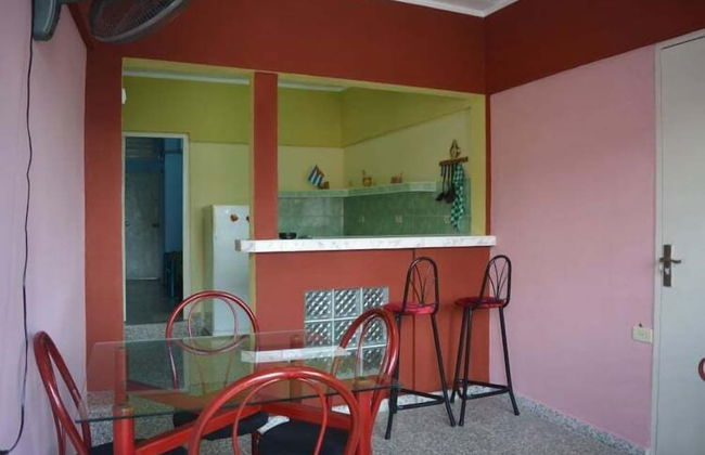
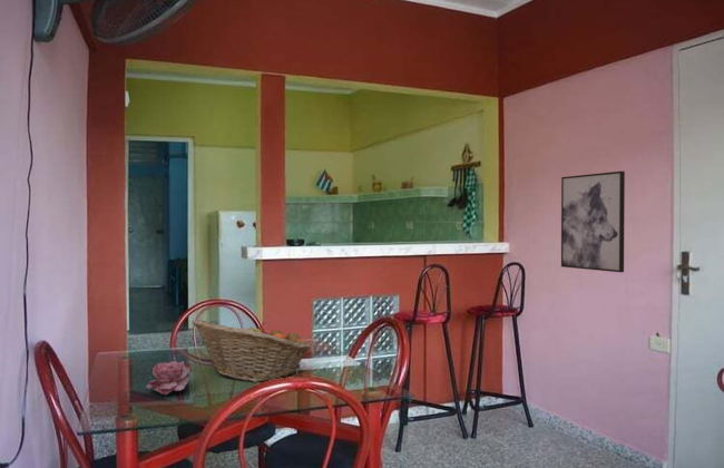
+ wall art [560,170,626,273]
+ flower [145,360,193,396]
+ fruit basket [192,319,312,383]
